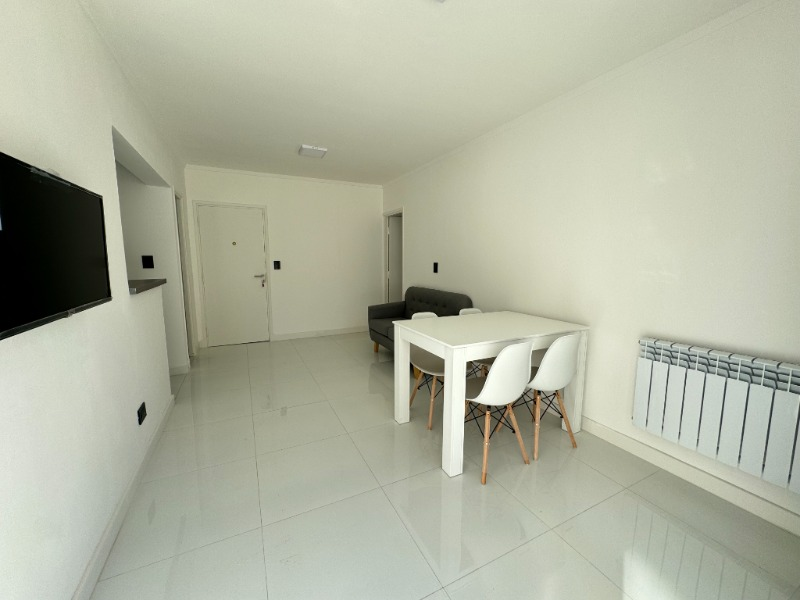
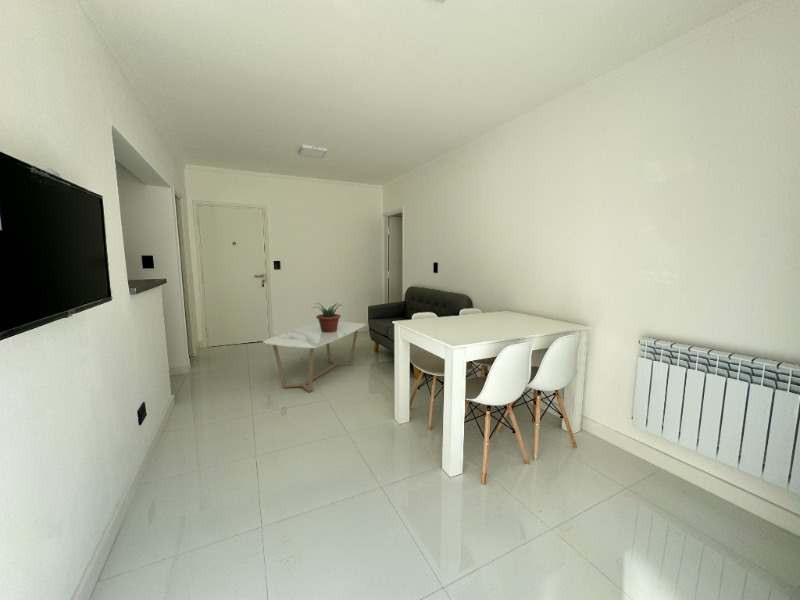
+ potted plant [312,302,344,333]
+ coffee table [262,321,367,393]
